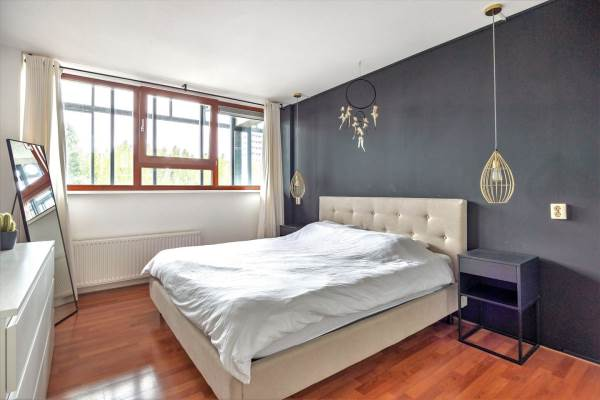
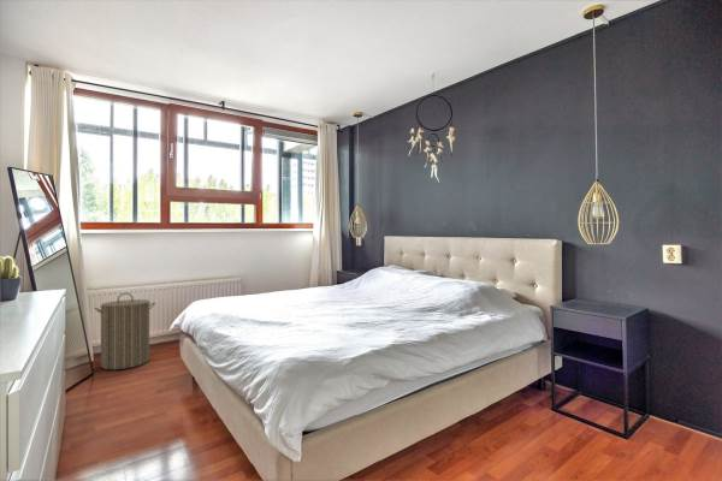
+ laundry hamper [93,292,156,370]
